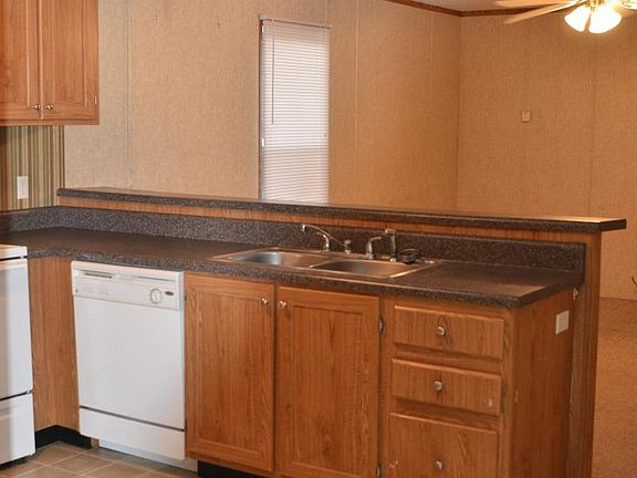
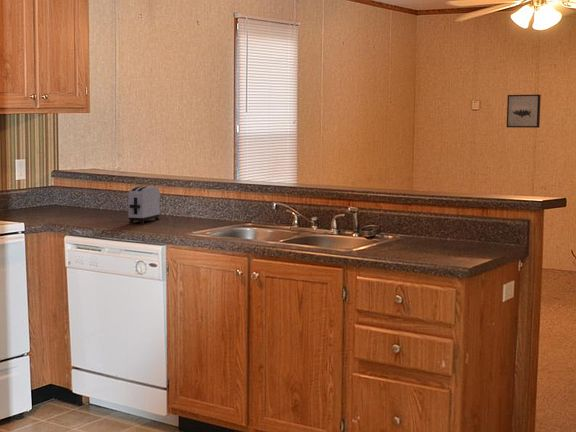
+ wall art [506,93,542,129]
+ toaster [127,185,161,225]
